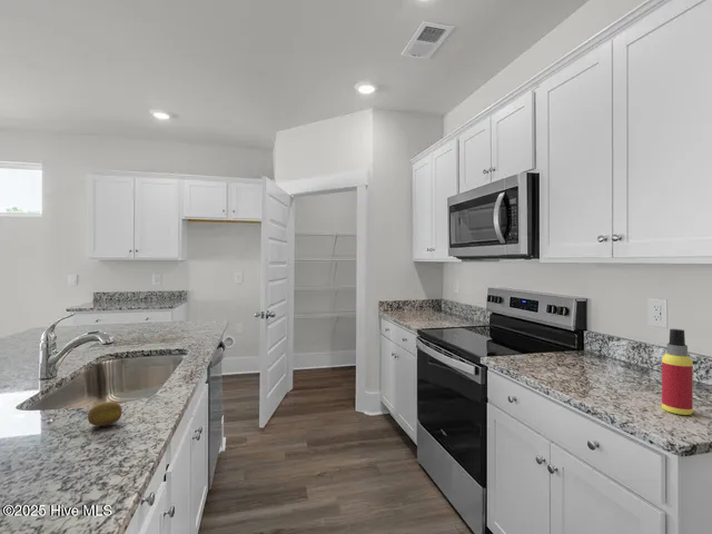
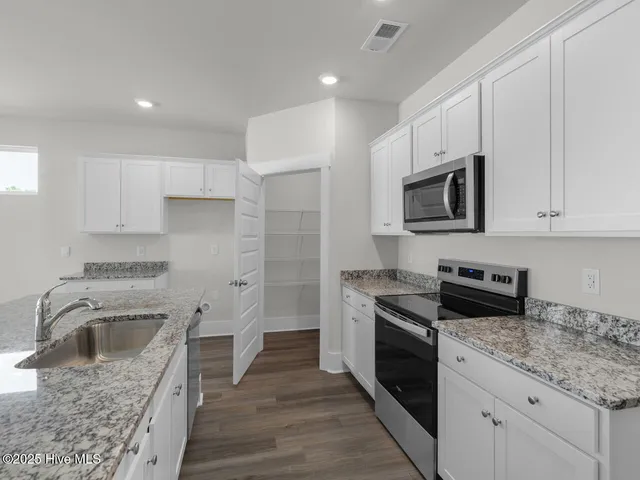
- spray bottle [661,328,694,416]
- fruit [87,400,123,427]
